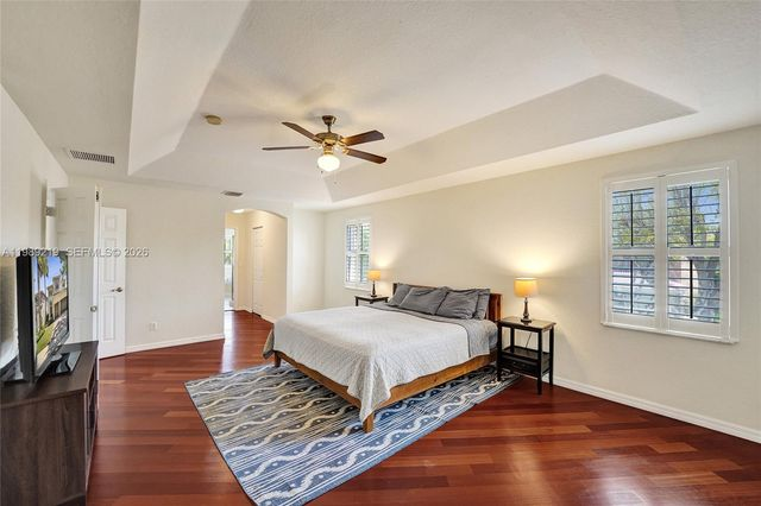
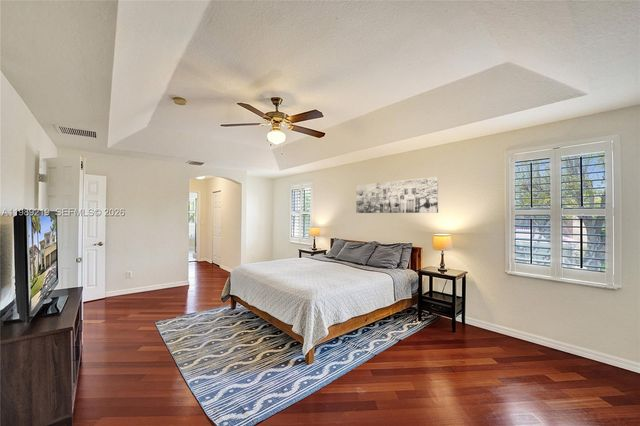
+ wall art [355,176,439,214]
